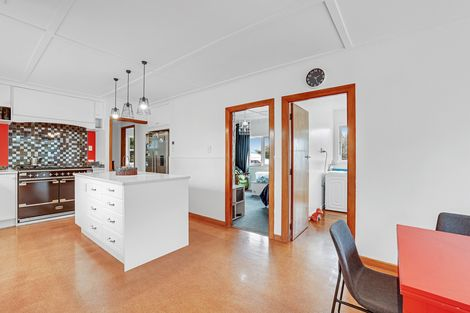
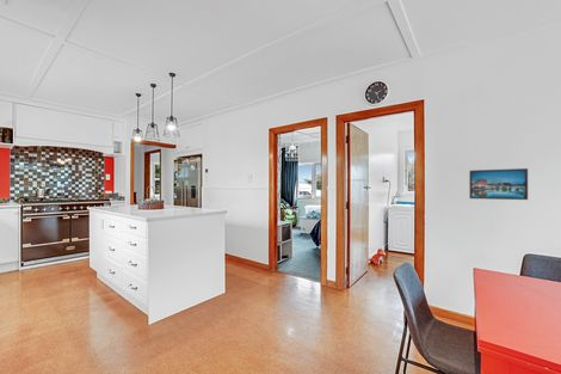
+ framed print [468,167,529,201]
